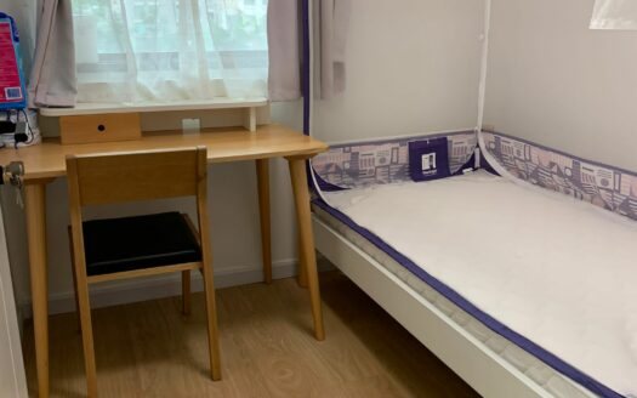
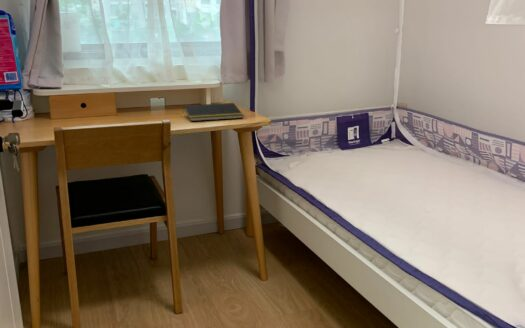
+ notepad [182,102,245,122]
